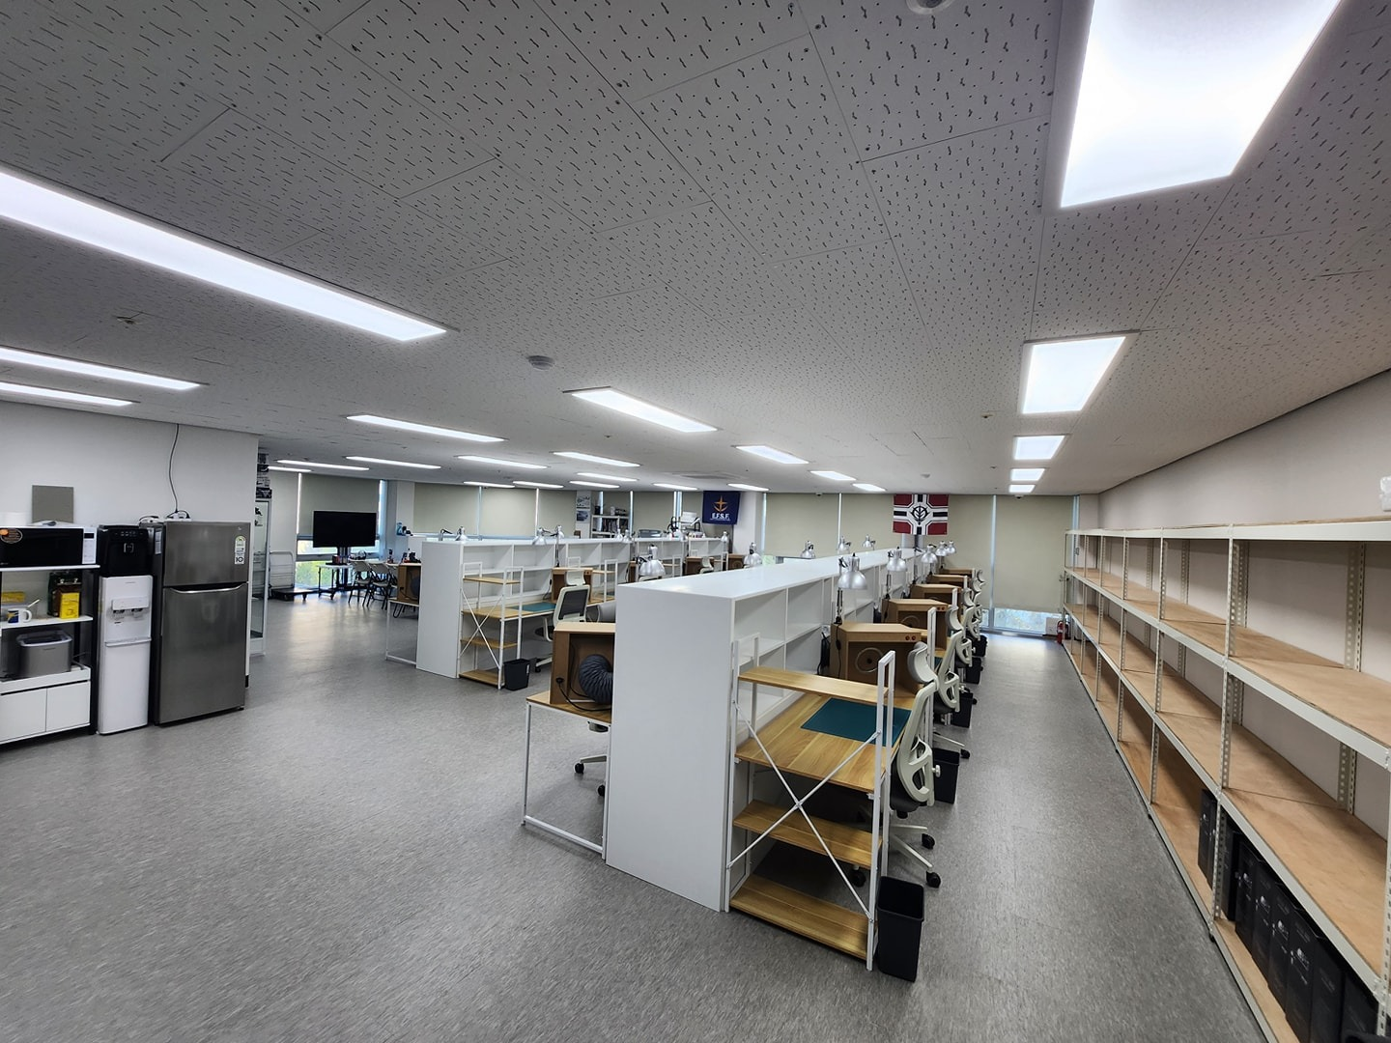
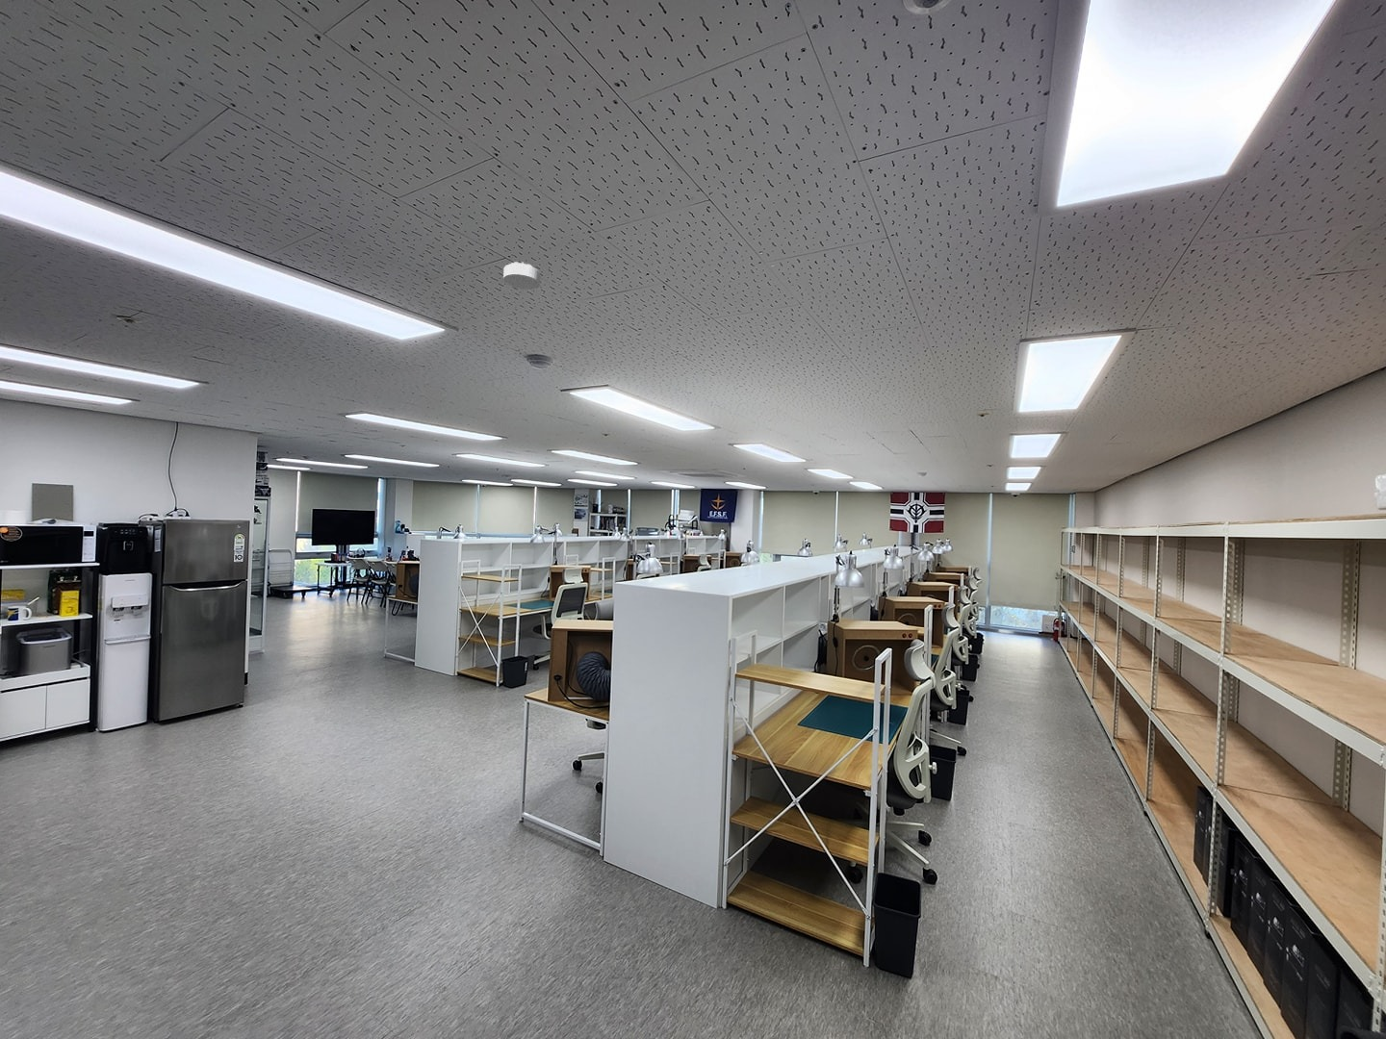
+ smoke detector [502,262,542,290]
